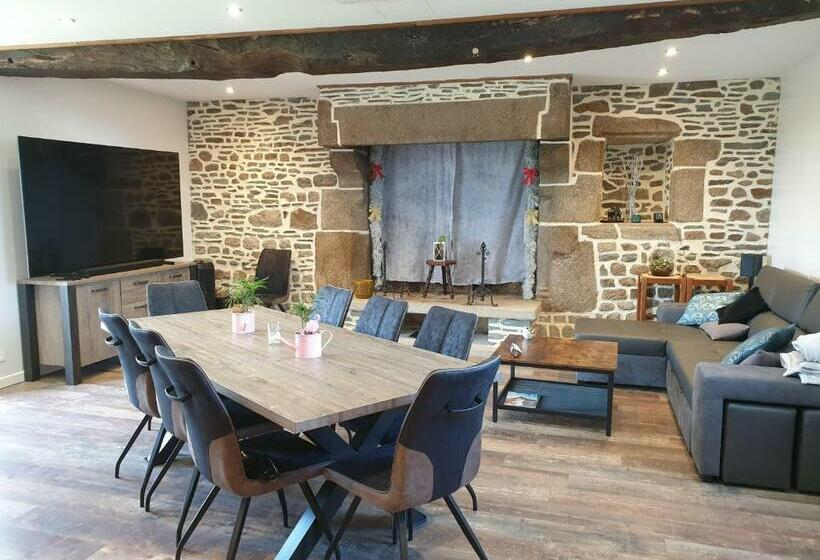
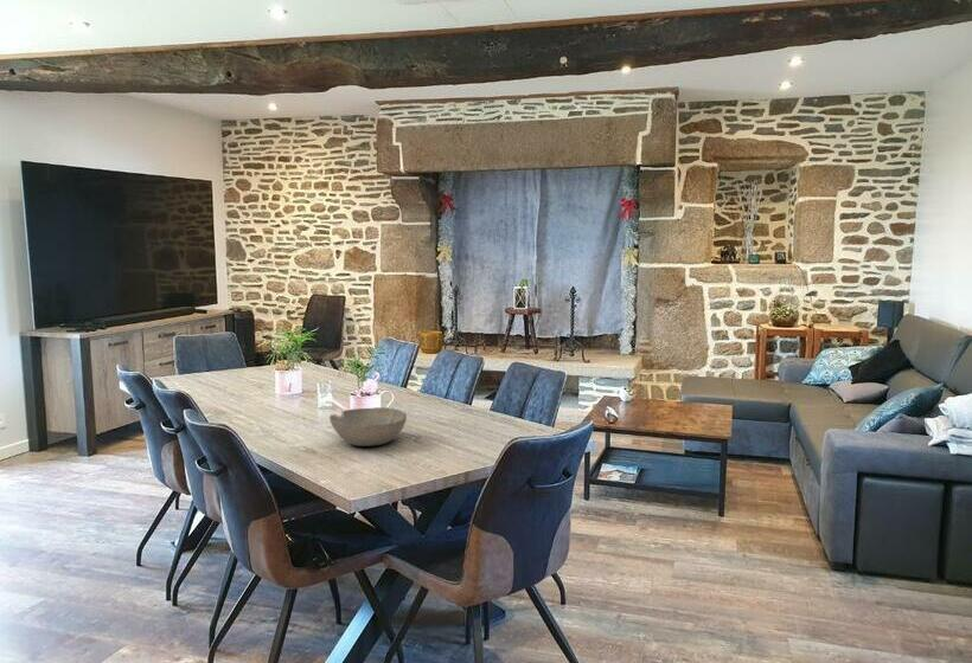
+ bowl [328,406,408,448]
